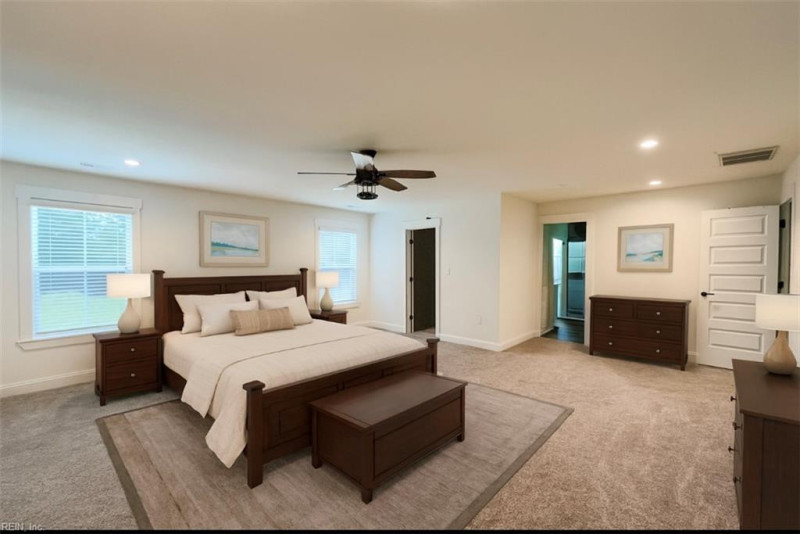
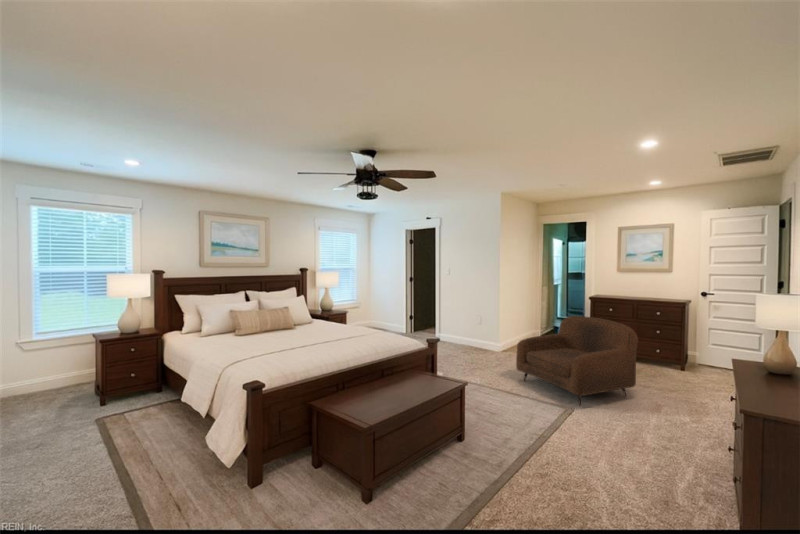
+ armchair [515,315,639,407]
